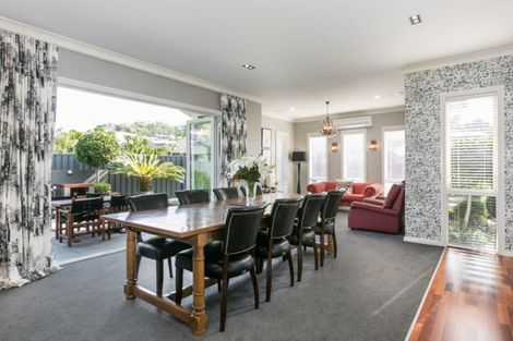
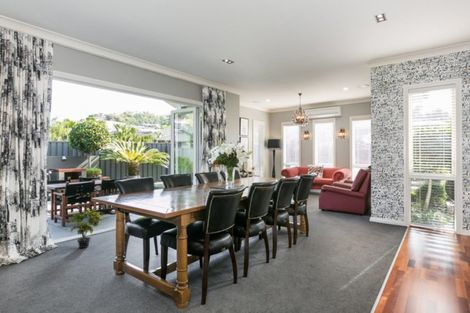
+ potted plant [68,207,104,249]
